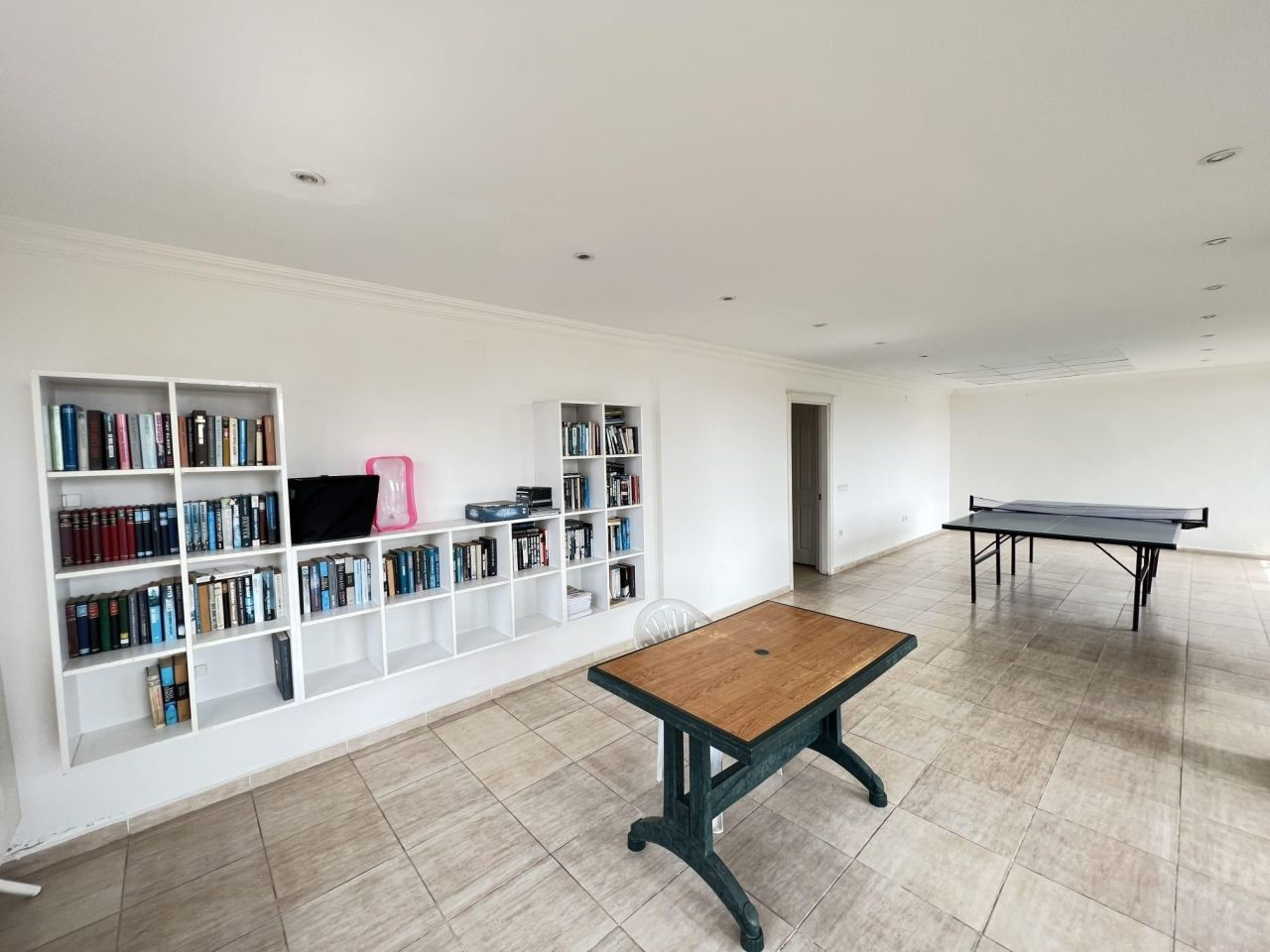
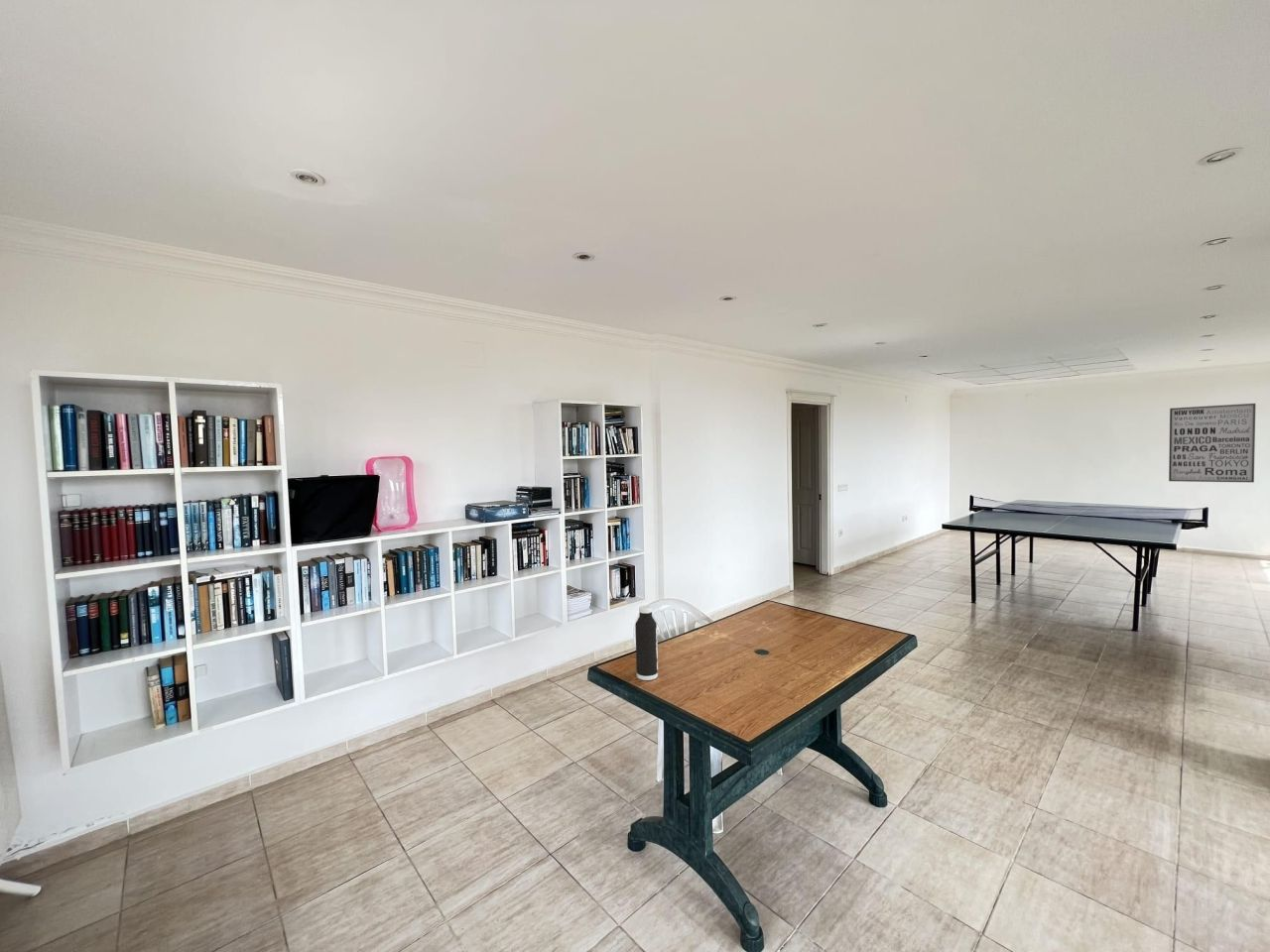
+ wall art [1168,403,1256,483]
+ water bottle [634,605,659,681]
